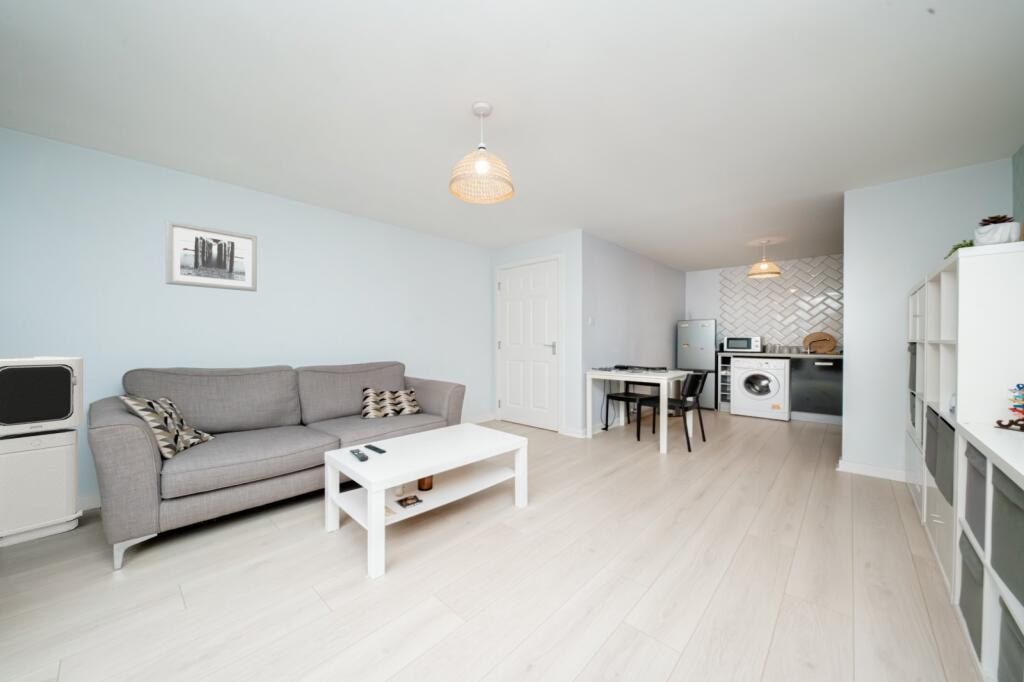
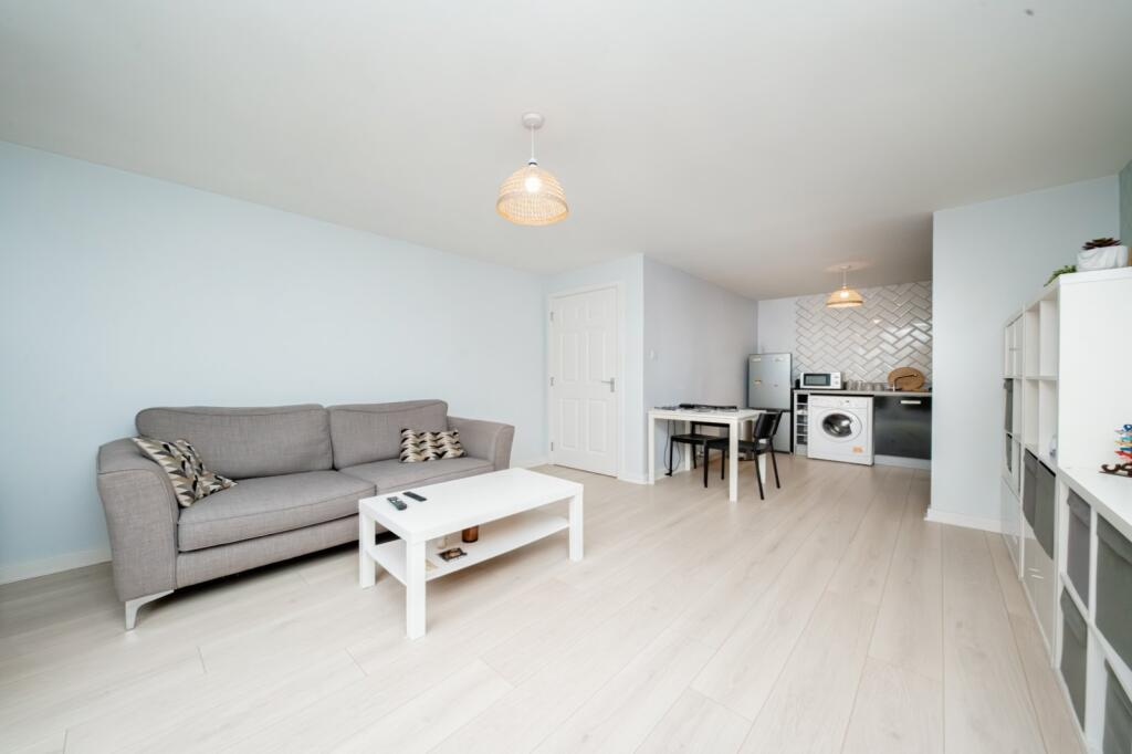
- air purifier [0,355,84,548]
- wall art [165,219,258,293]
